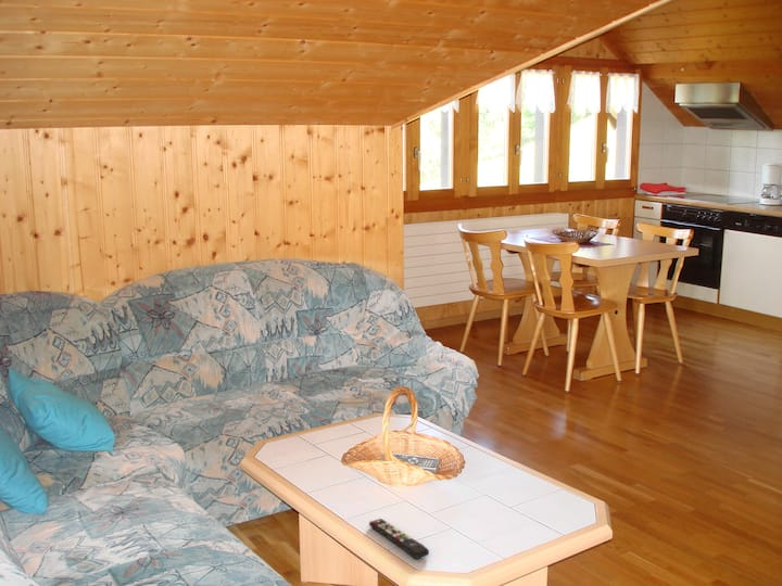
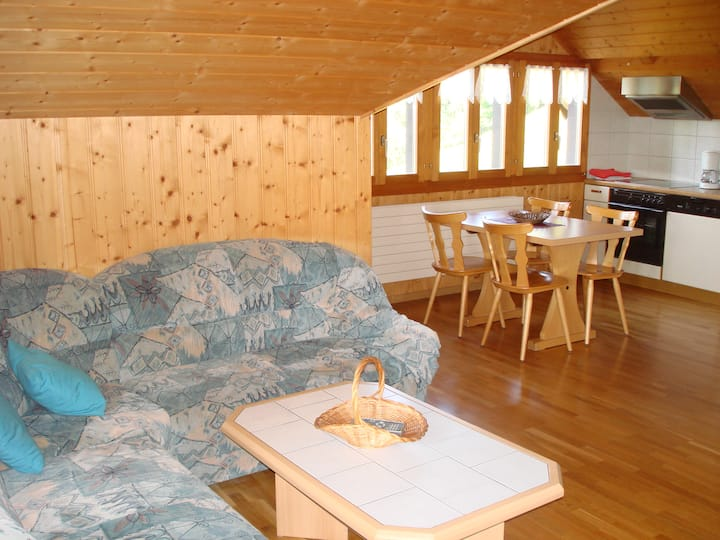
- remote control [368,518,430,560]
